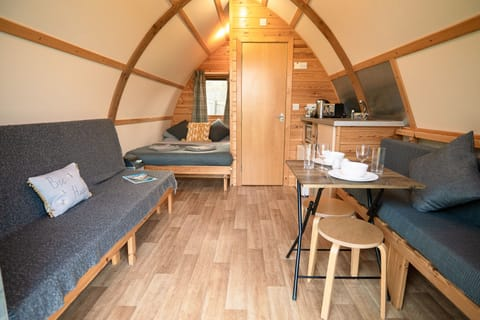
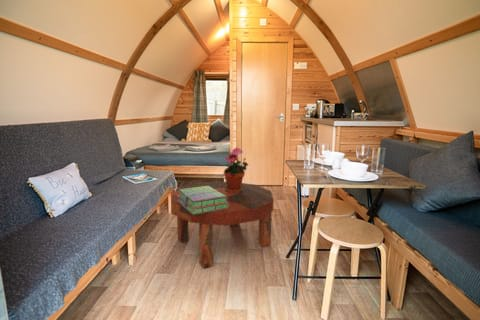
+ stack of books [177,186,229,214]
+ potted plant [223,146,249,192]
+ coffee table [170,181,275,269]
